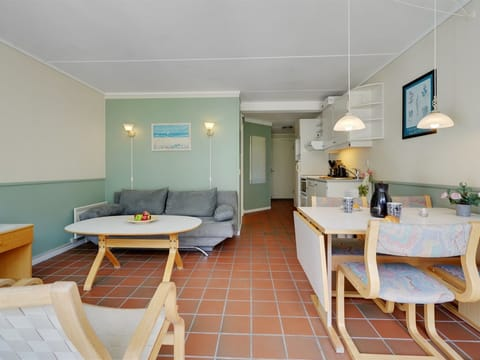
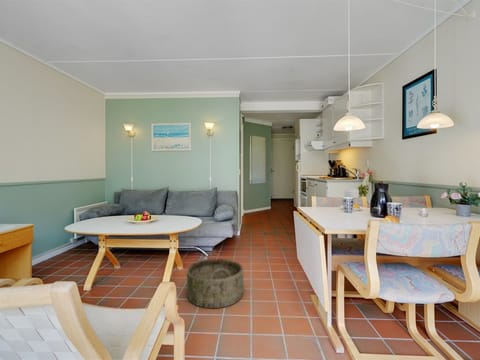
+ basket [186,251,244,309]
